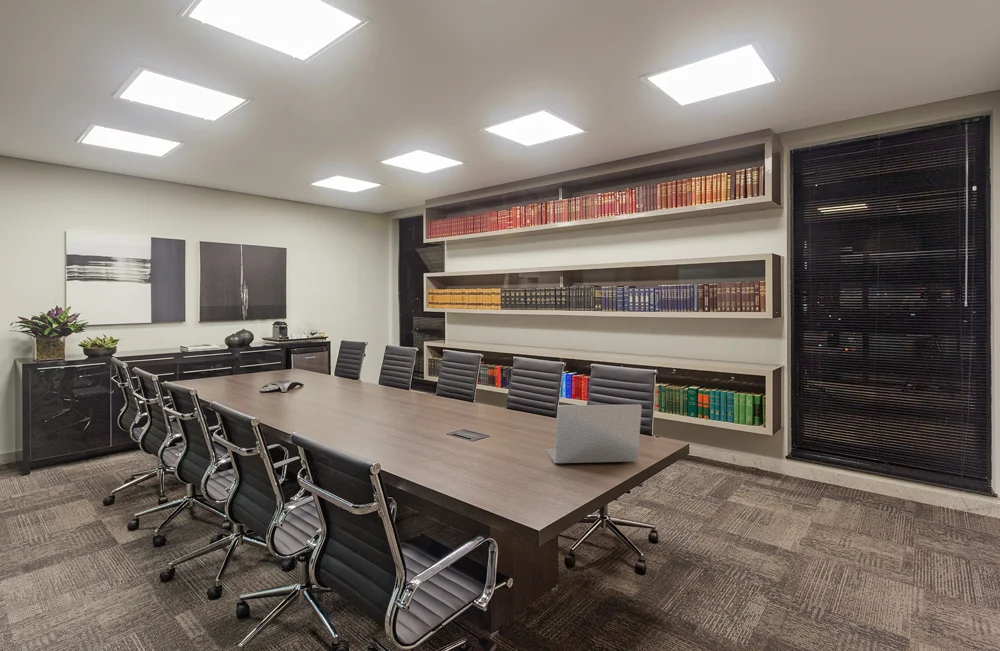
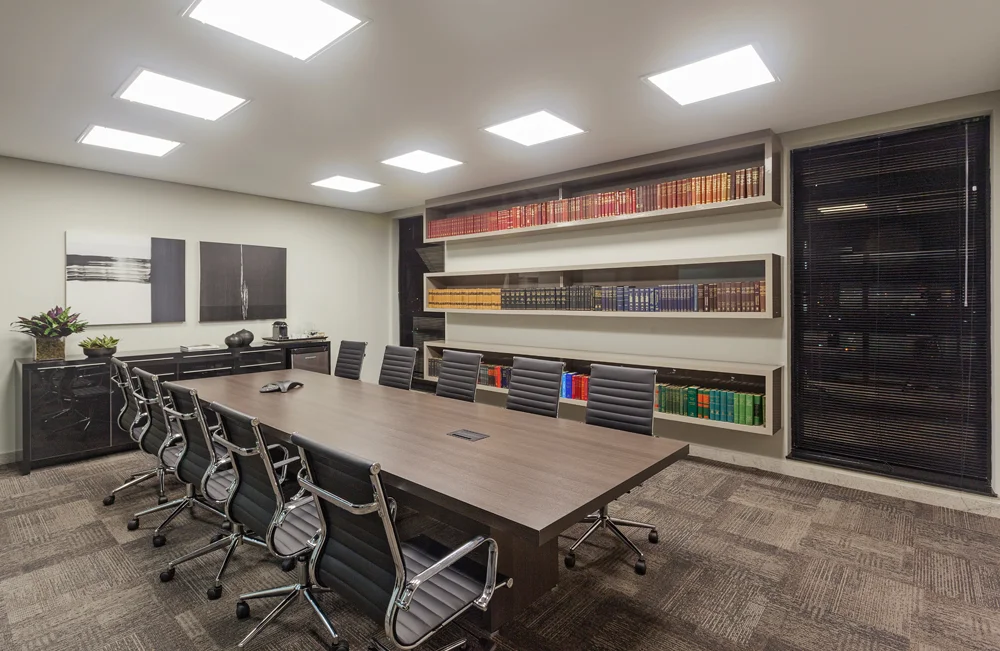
- laptop [544,403,643,464]
